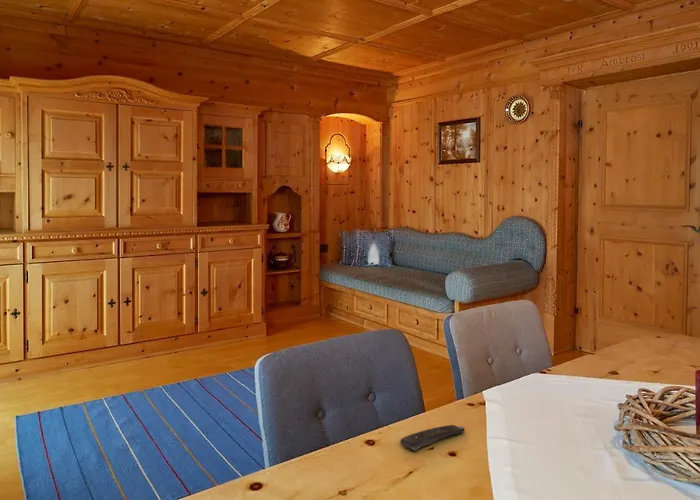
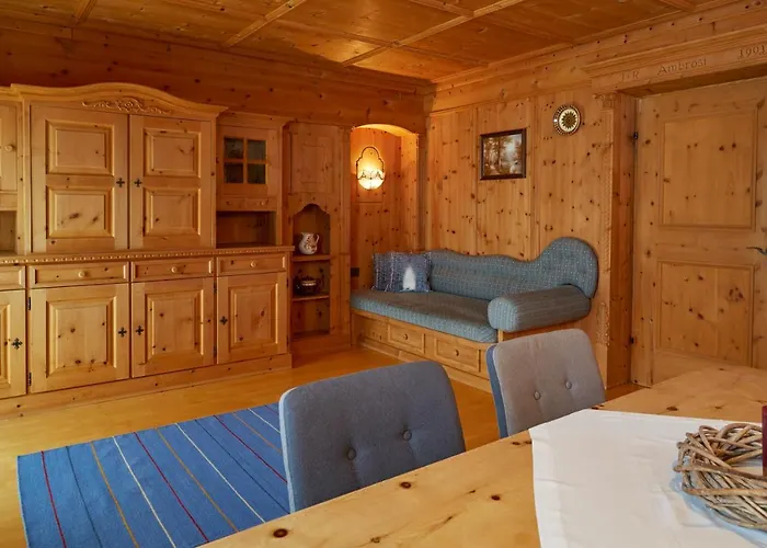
- remote control [399,424,465,451]
